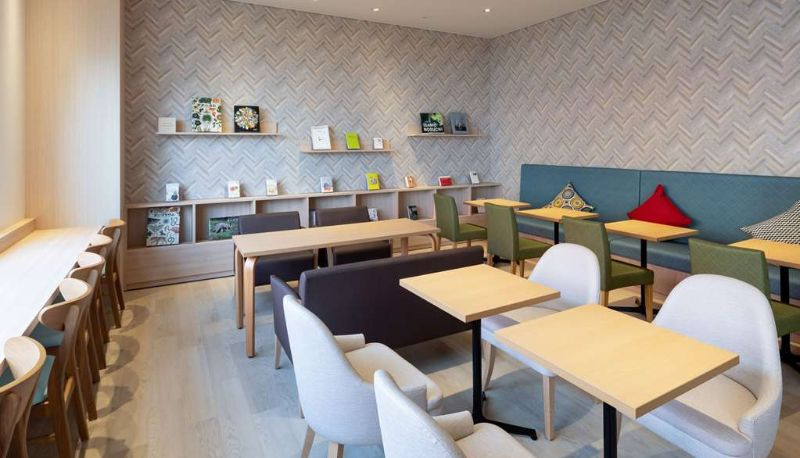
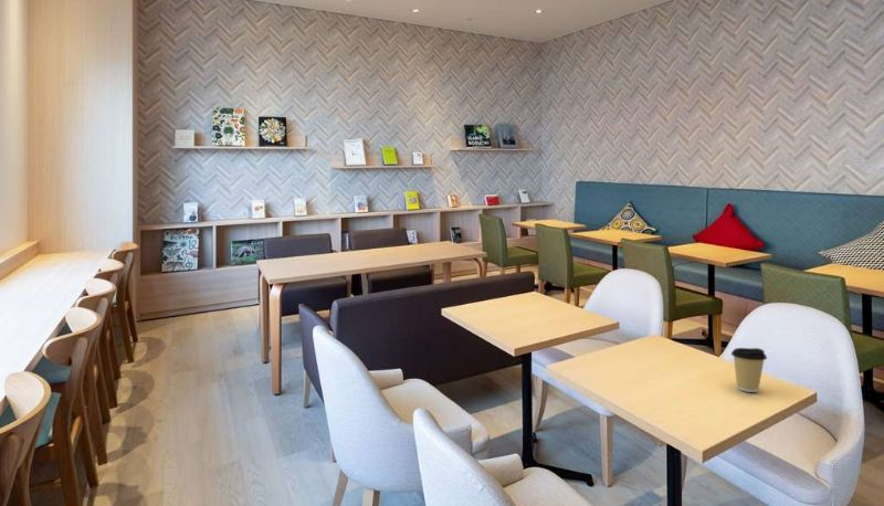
+ coffee cup [730,347,768,393]
